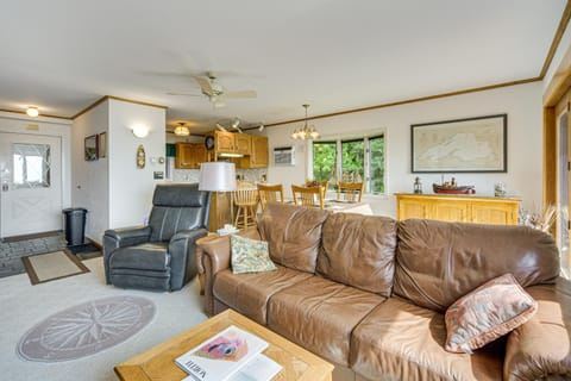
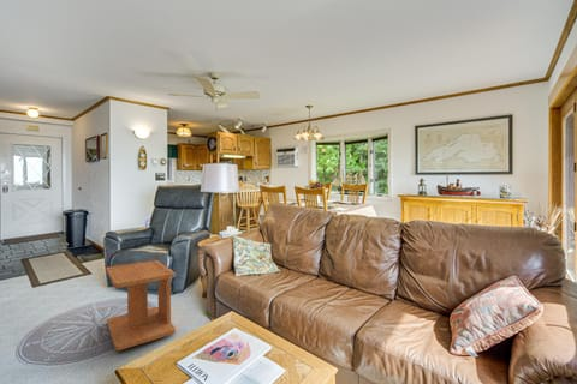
+ side table [106,259,177,352]
